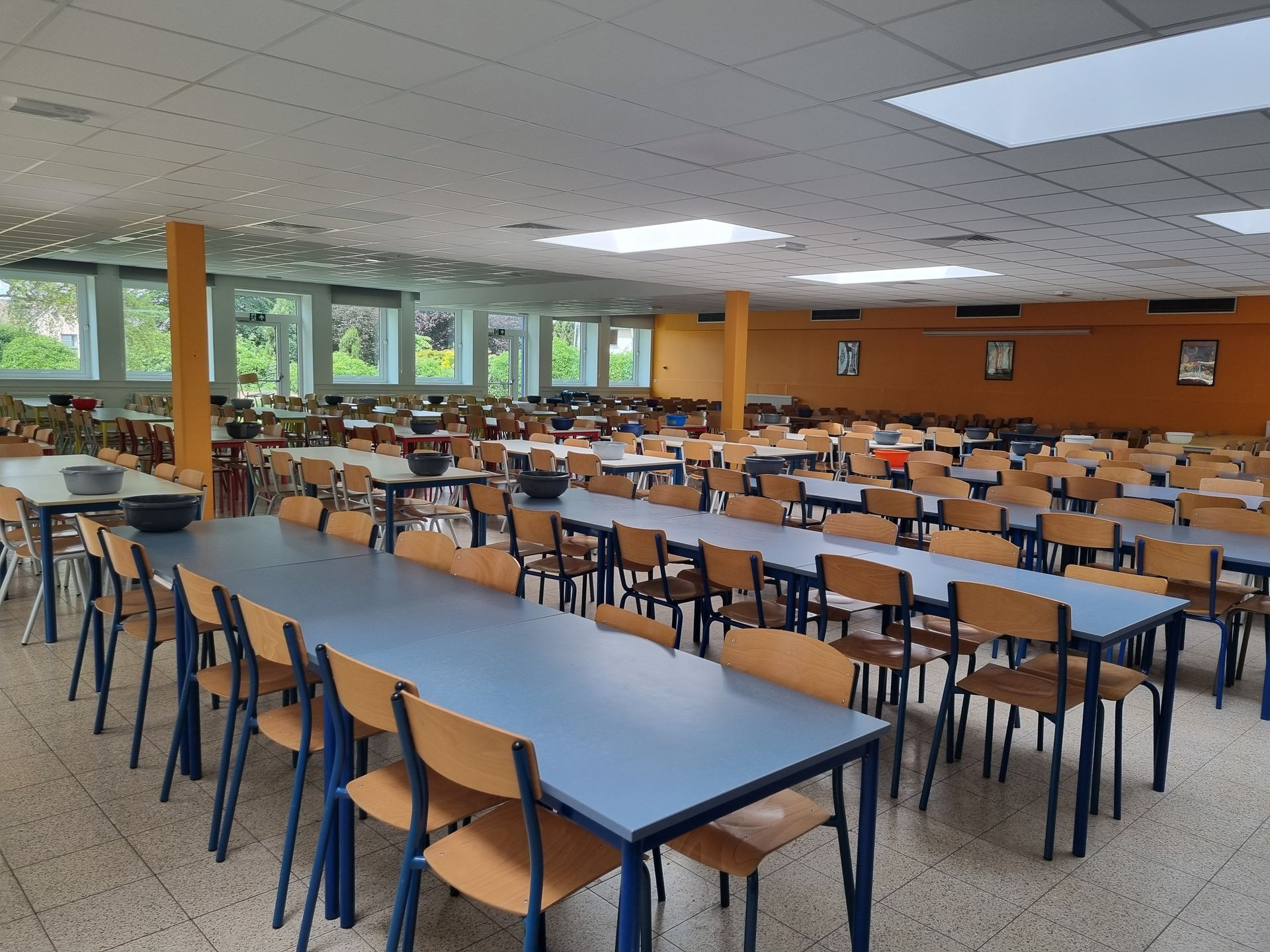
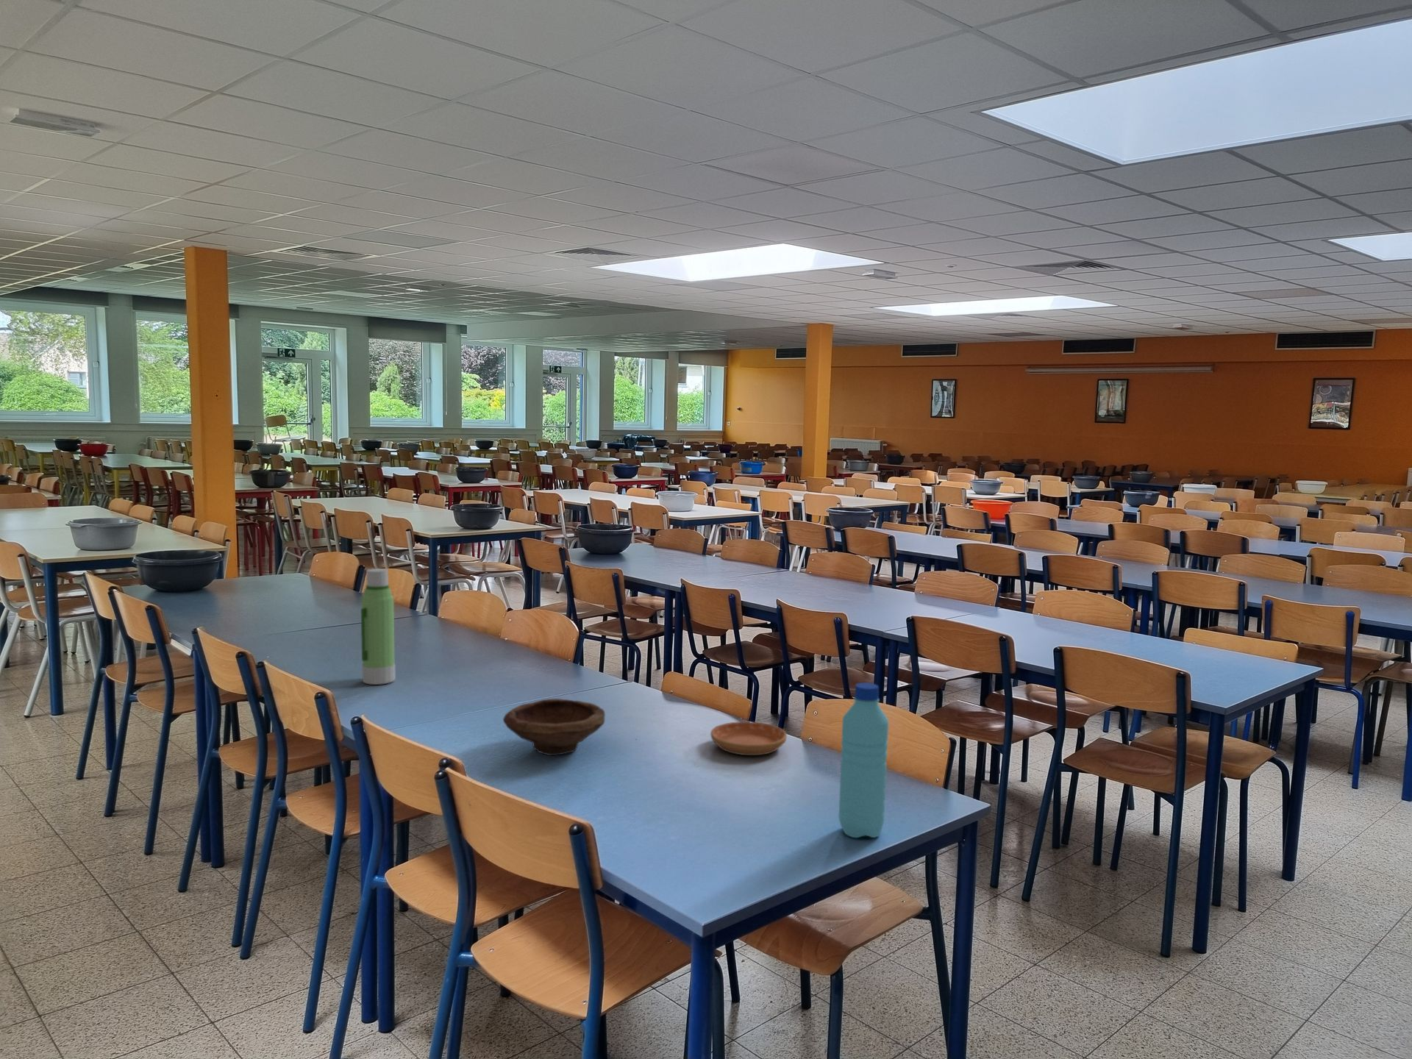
+ saucer [709,721,787,756]
+ water bottle [837,682,889,839]
+ water bottle [360,567,397,685]
+ bowl [503,697,606,756]
